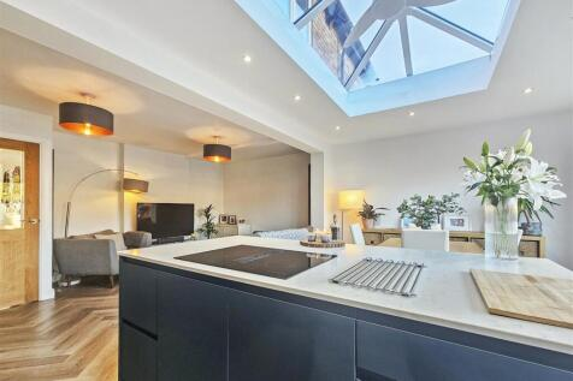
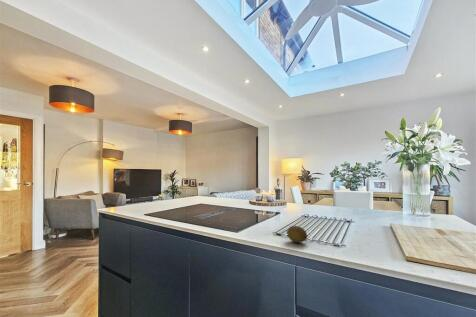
+ fruit [286,225,308,244]
